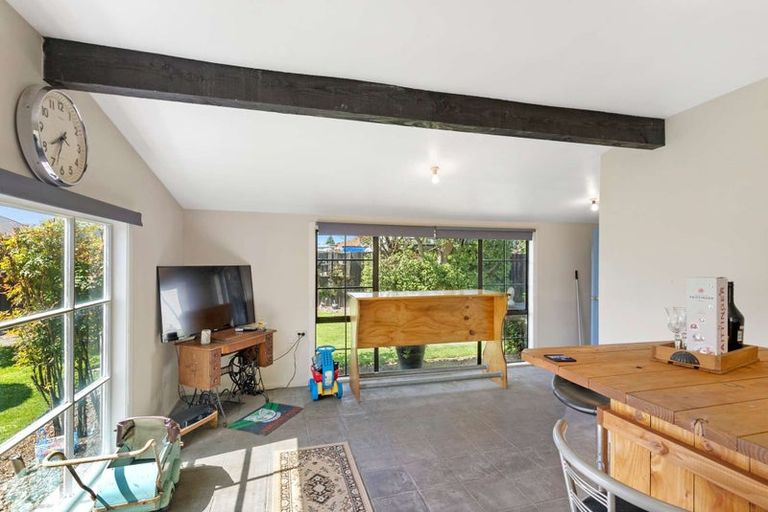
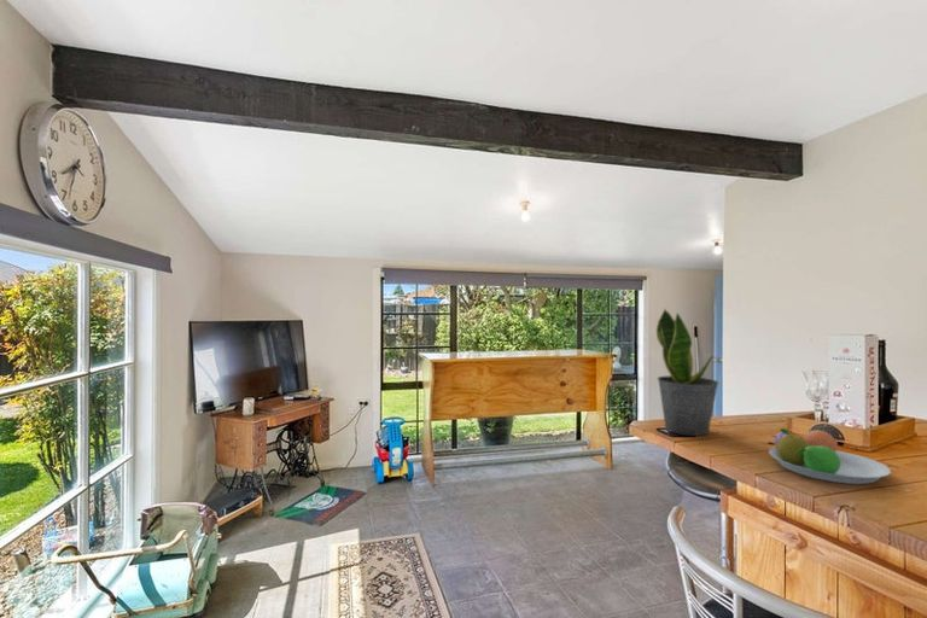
+ potted plant [655,308,721,437]
+ fruit bowl [768,427,892,485]
